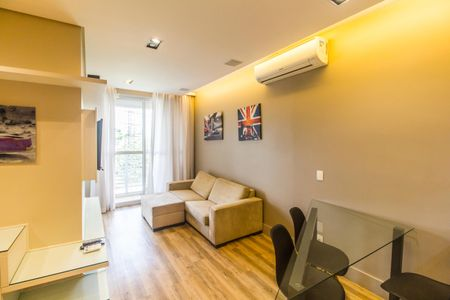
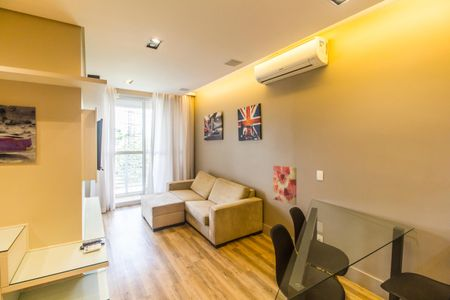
+ wall art [272,165,297,206]
